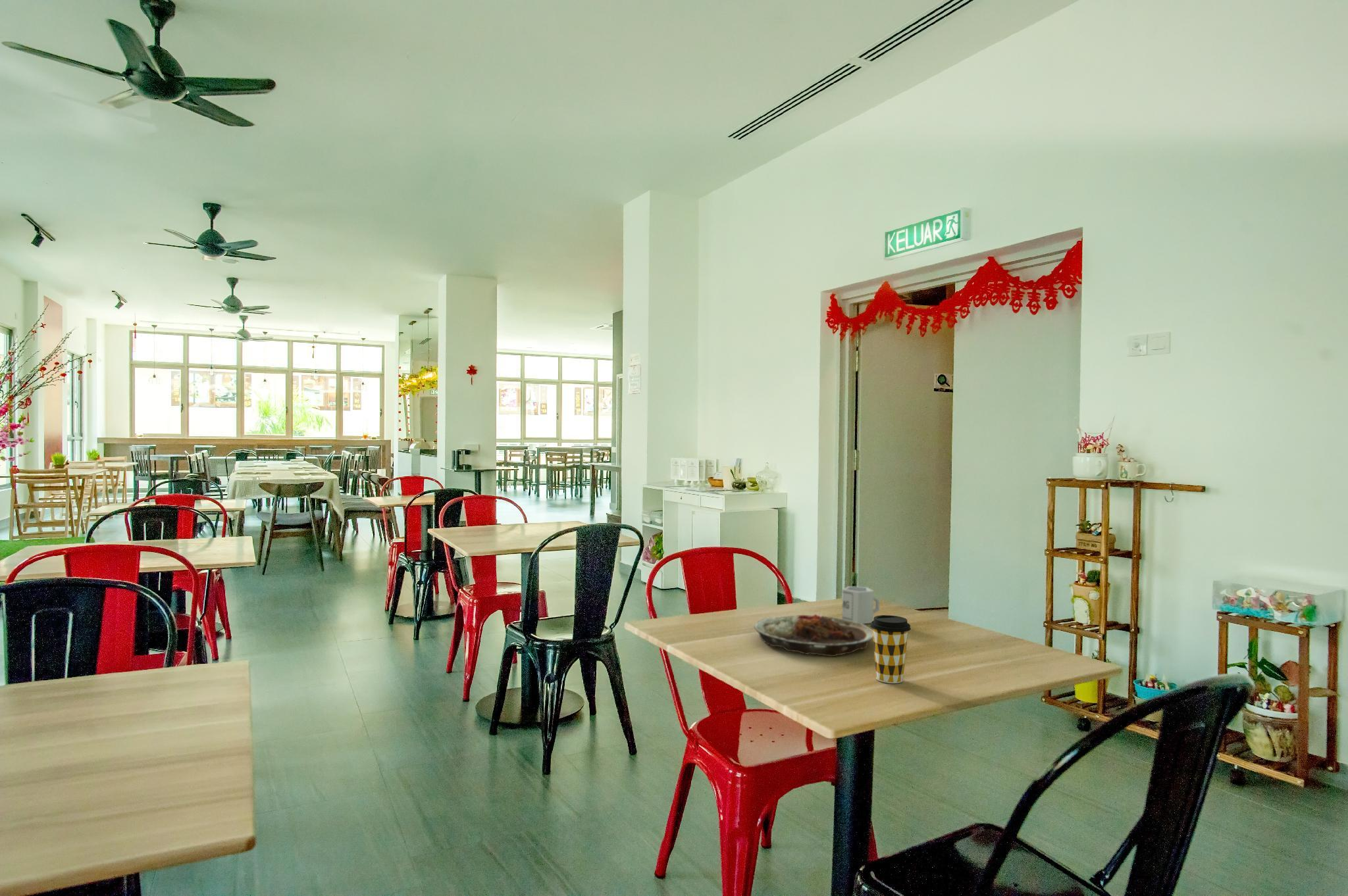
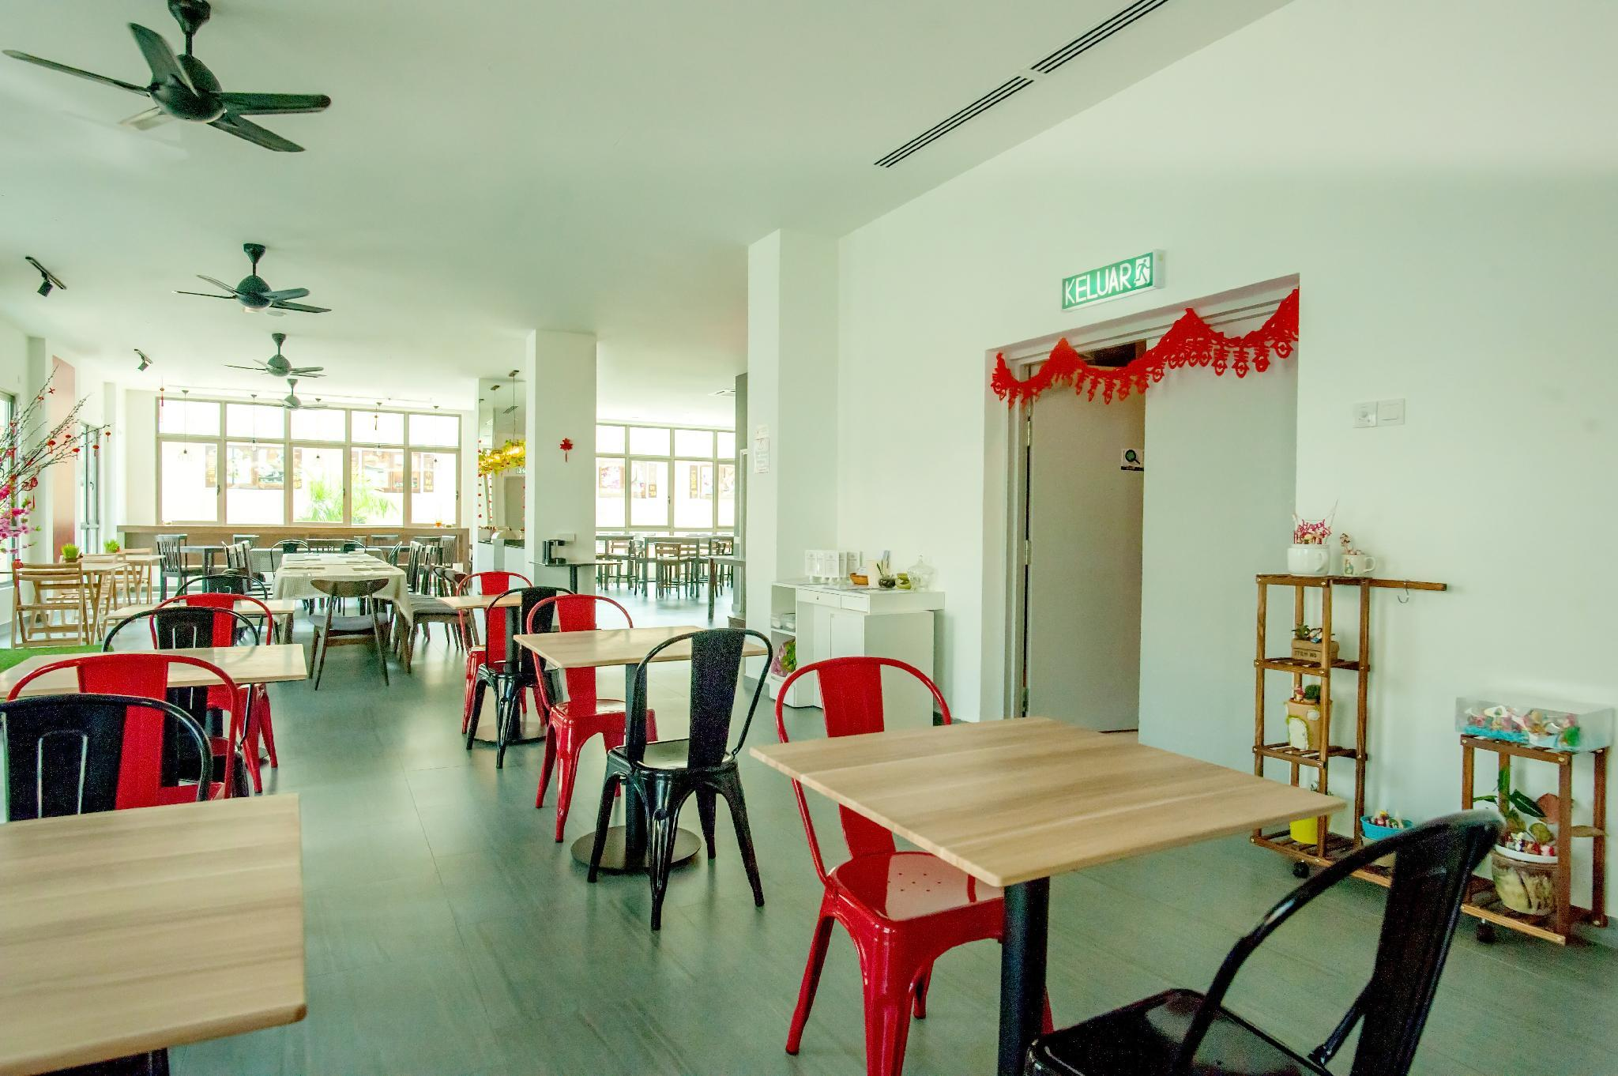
- plate [754,614,873,657]
- cup [842,585,880,624]
- coffee cup [869,614,912,684]
